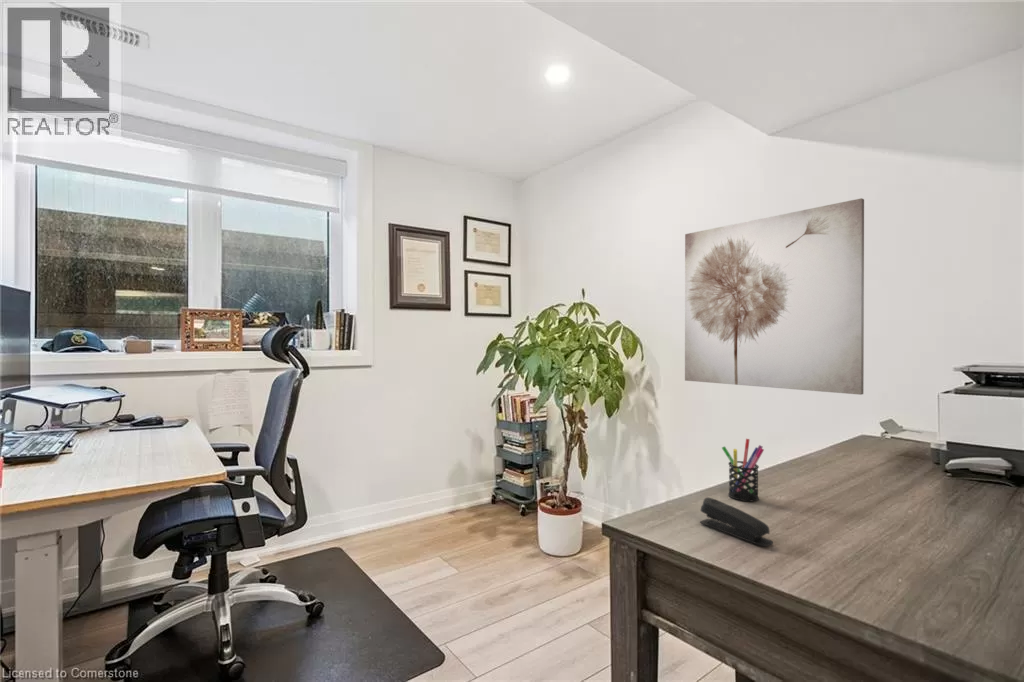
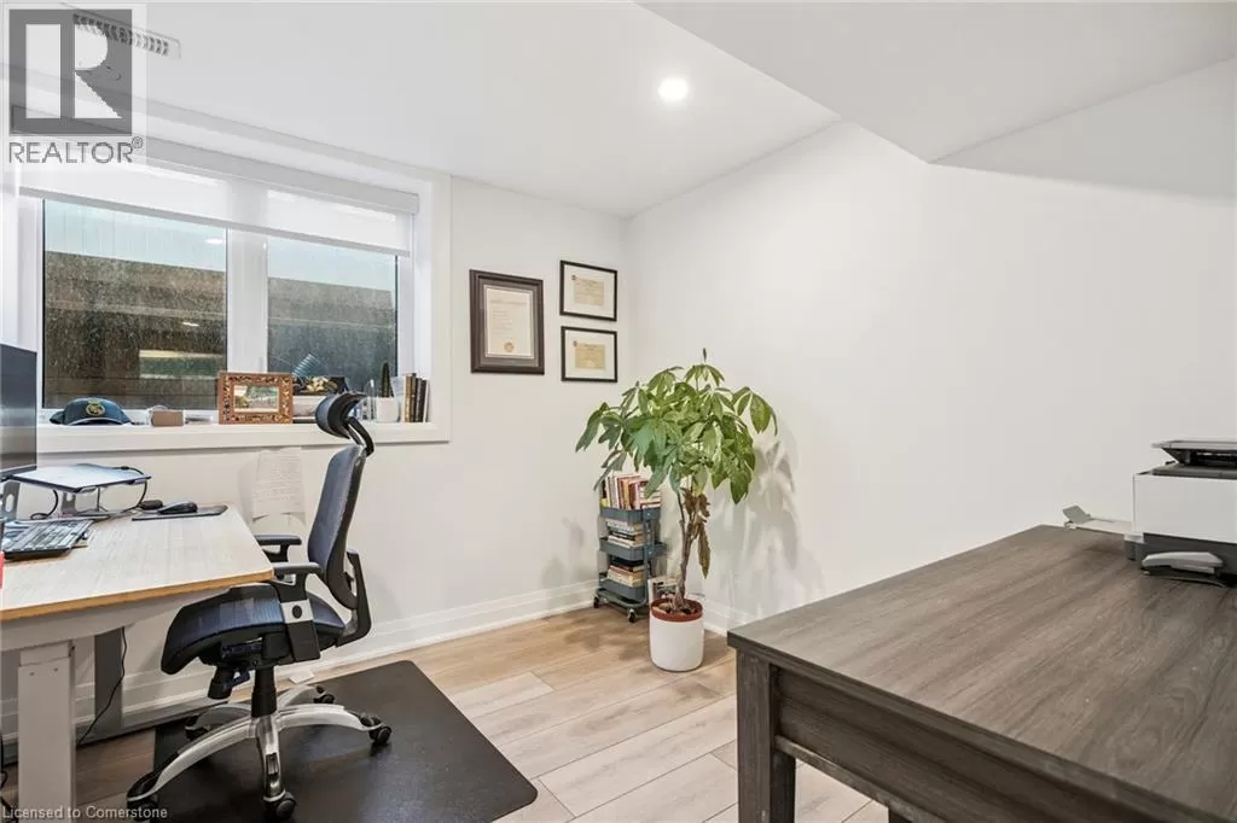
- pen holder [721,438,765,502]
- wall art [684,197,865,396]
- stapler [699,497,774,547]
